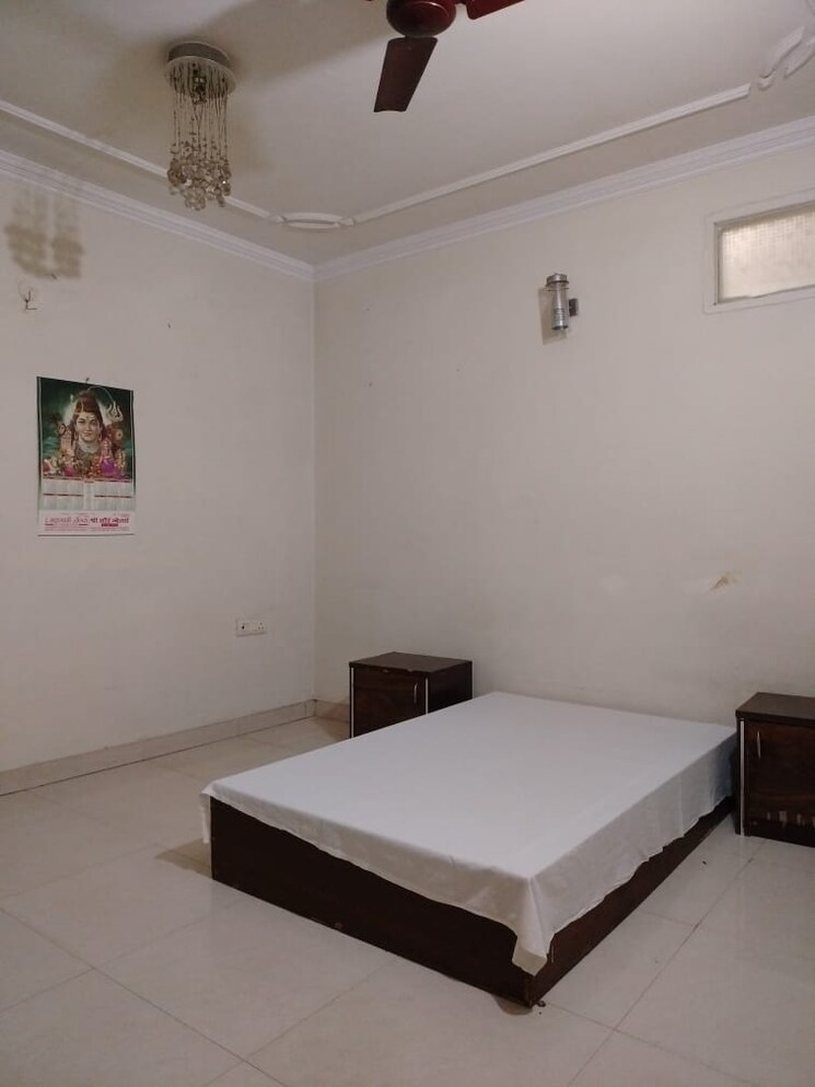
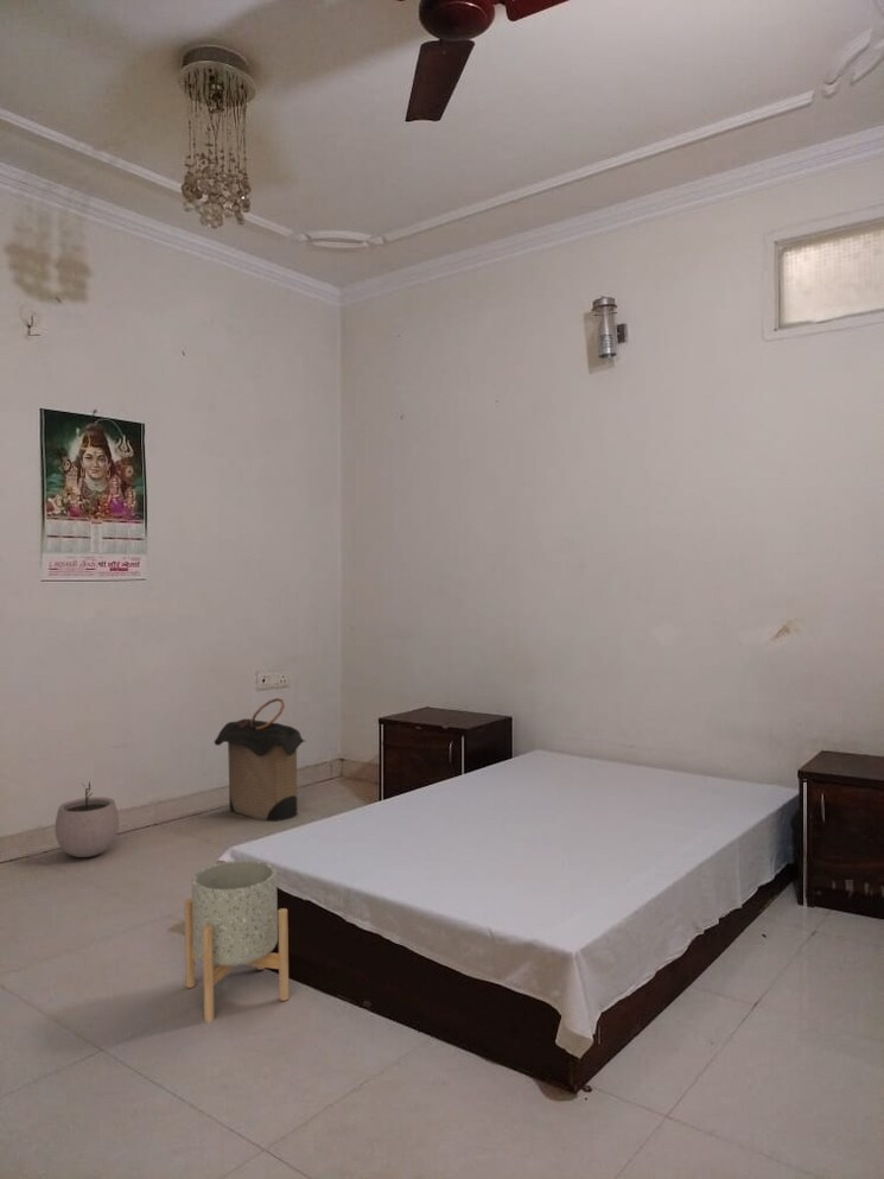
+ laundry hamper [214,697,306,823]
+ planter [183,860,290,1022]
+ plant pot [53,780,120,858]
